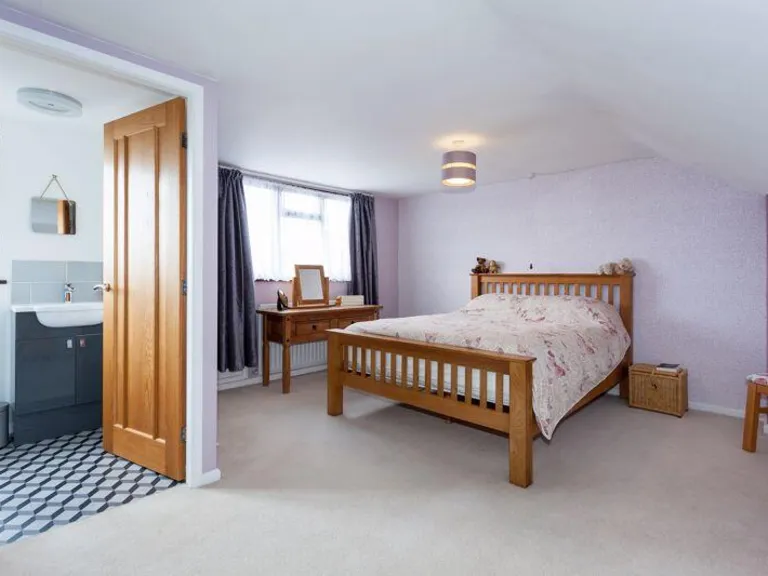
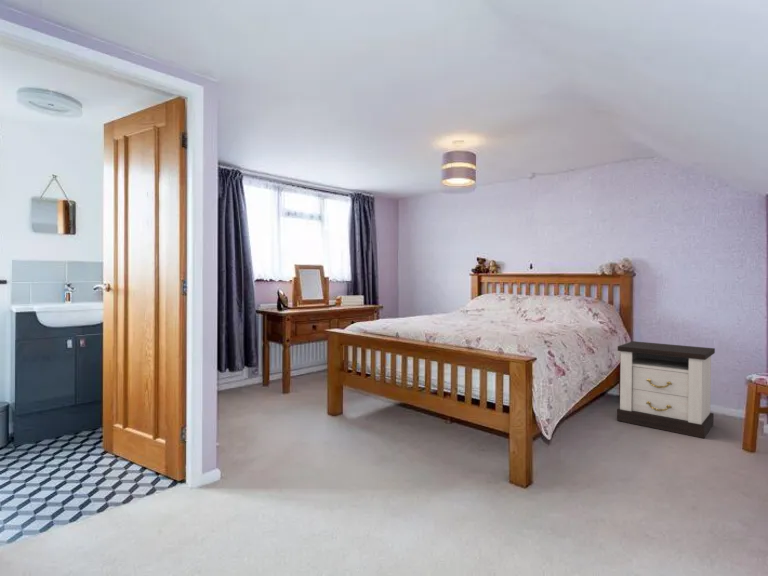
+ nightstand [616,340,716,439]
